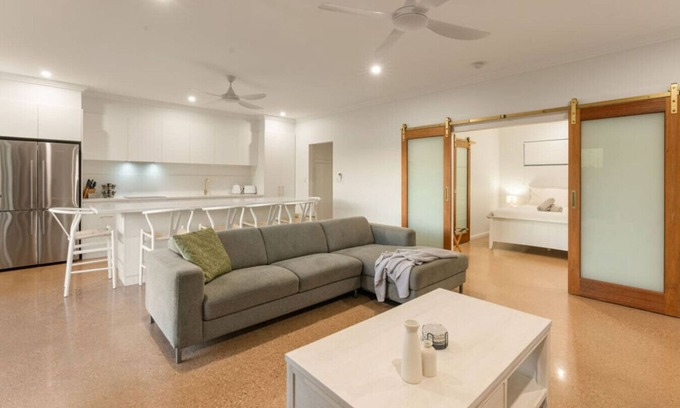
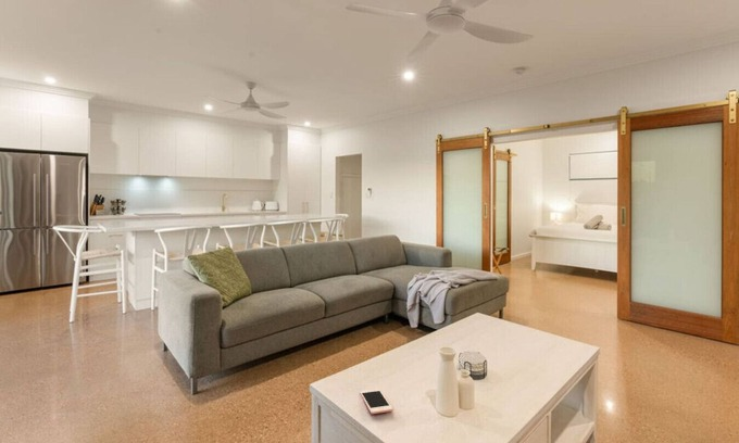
+ cell phone [359,388,393,415]
